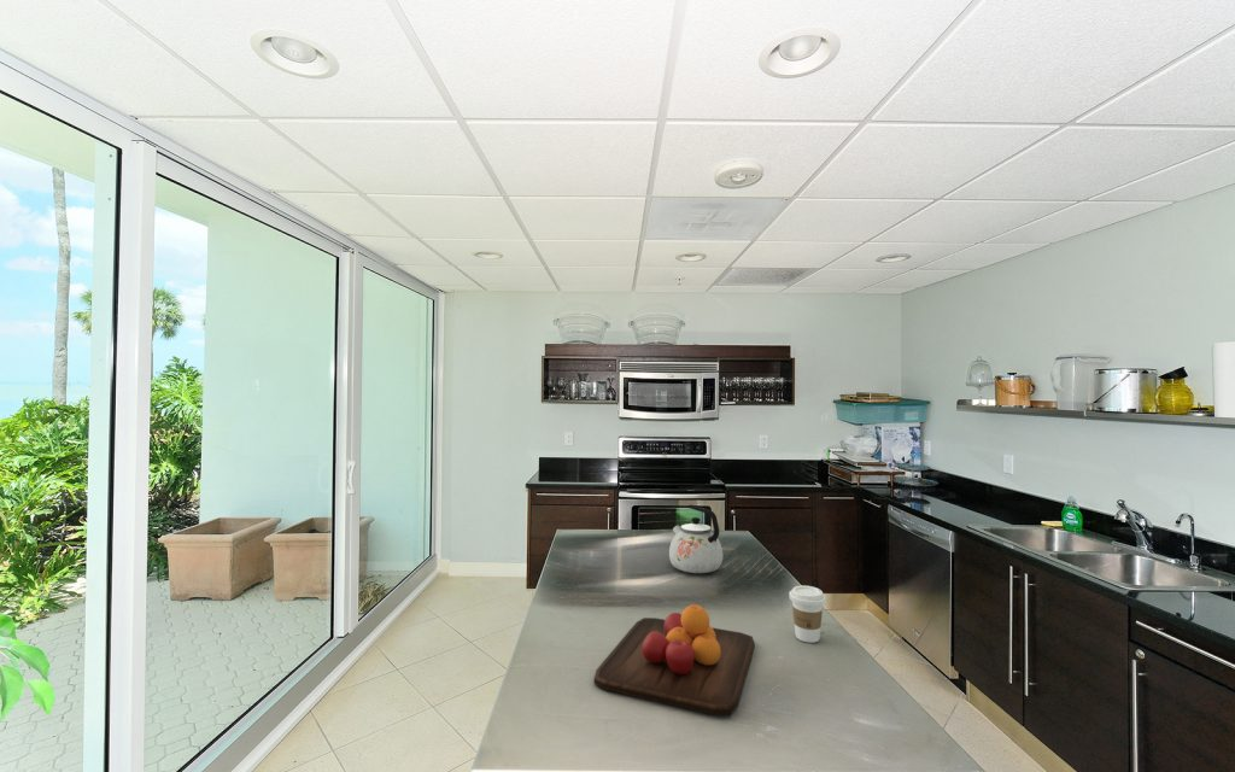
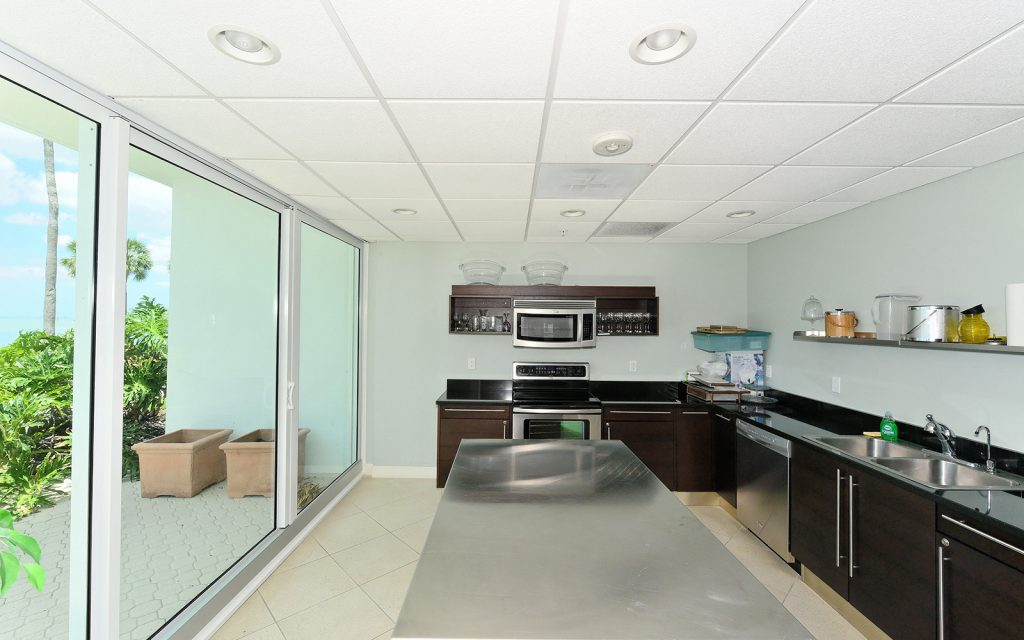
- coffee cup [788,585,827,644]
- kettle [668,503,724,574]
- chopping board [593,603,756,717]
